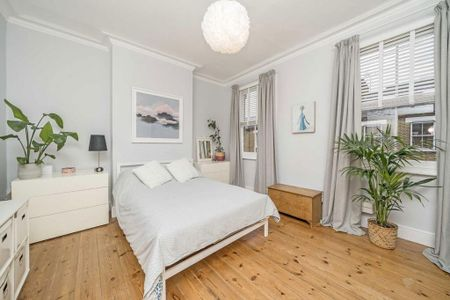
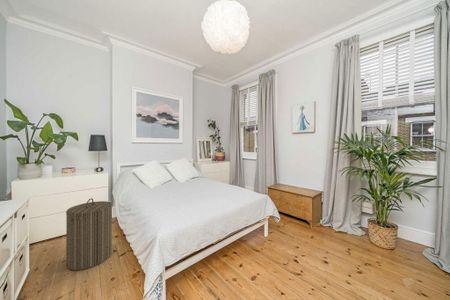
+ laundry hamper [65,197,113,271]
